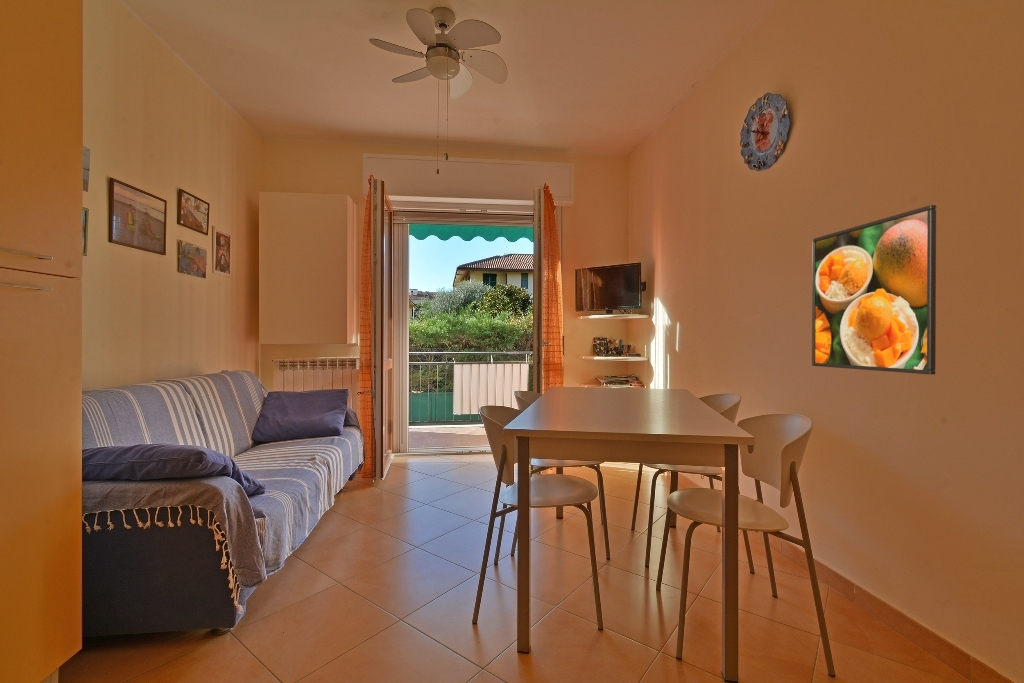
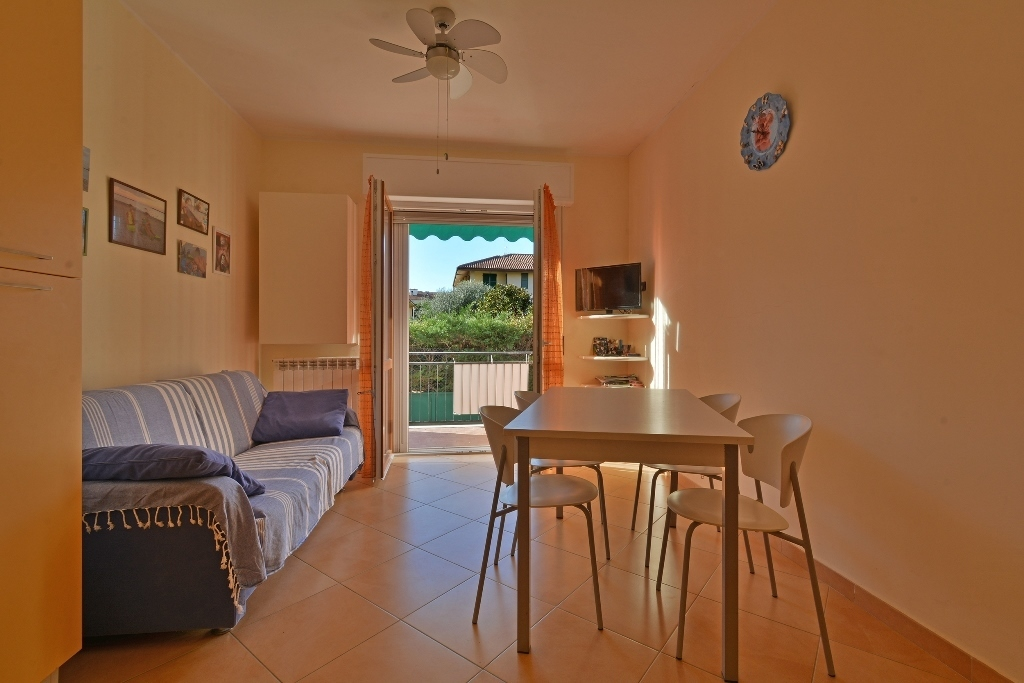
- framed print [811,204,937,375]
